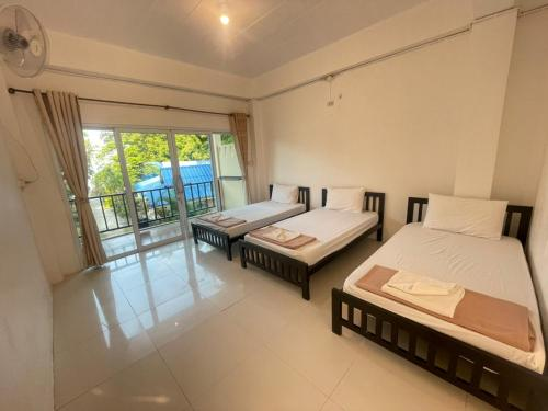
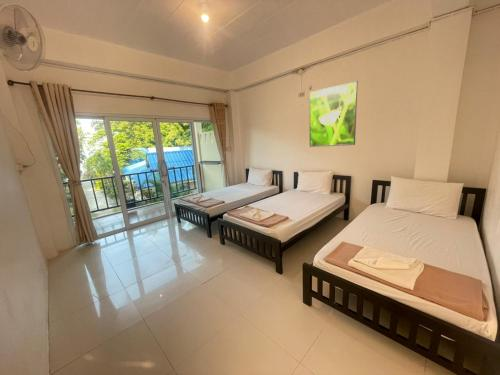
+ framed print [308,80,359,148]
